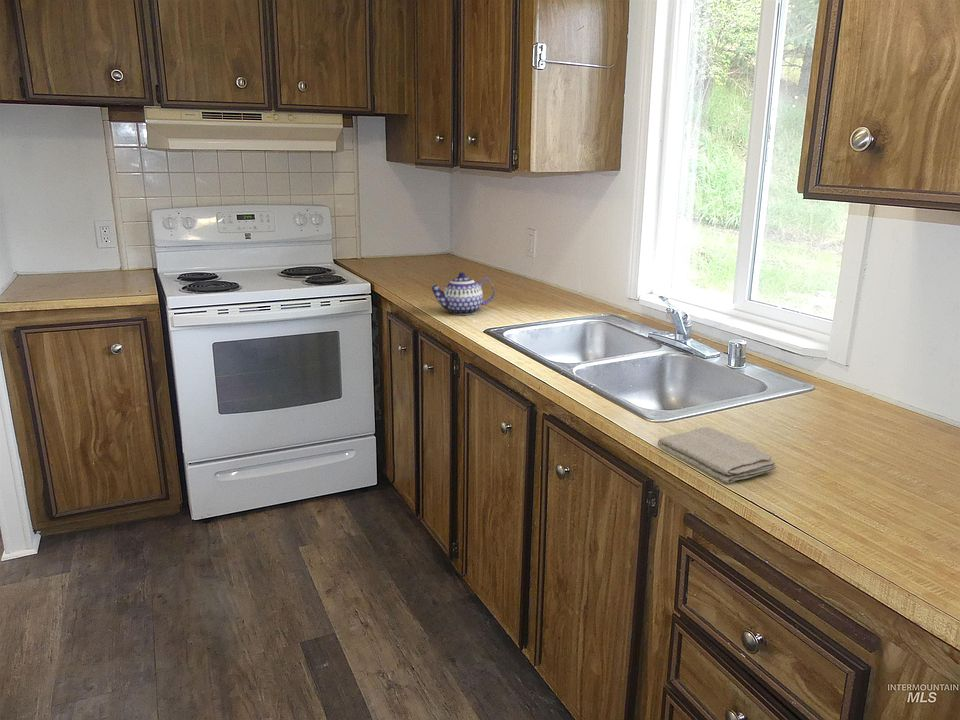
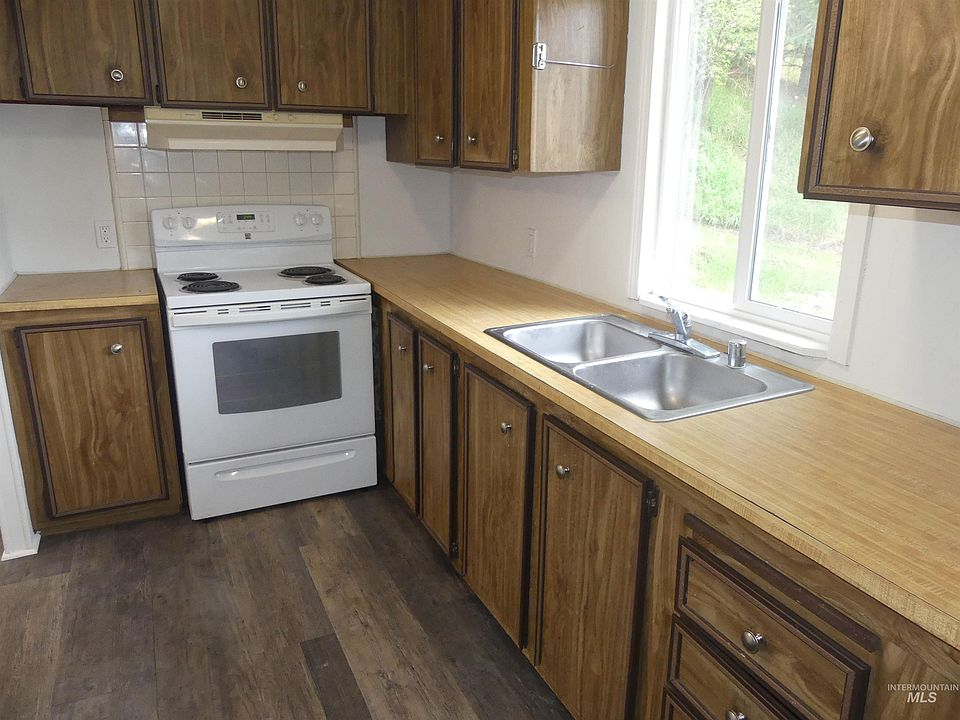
- teapot [430,271,496,316]
- washcloth [657,426,777,484]
